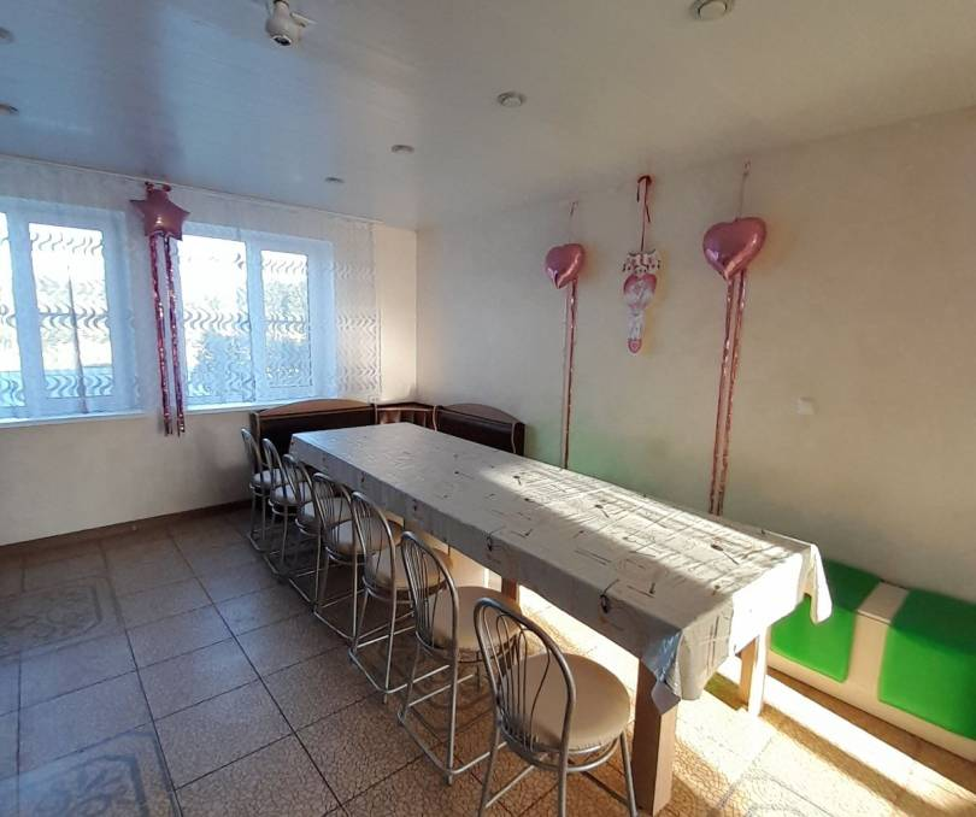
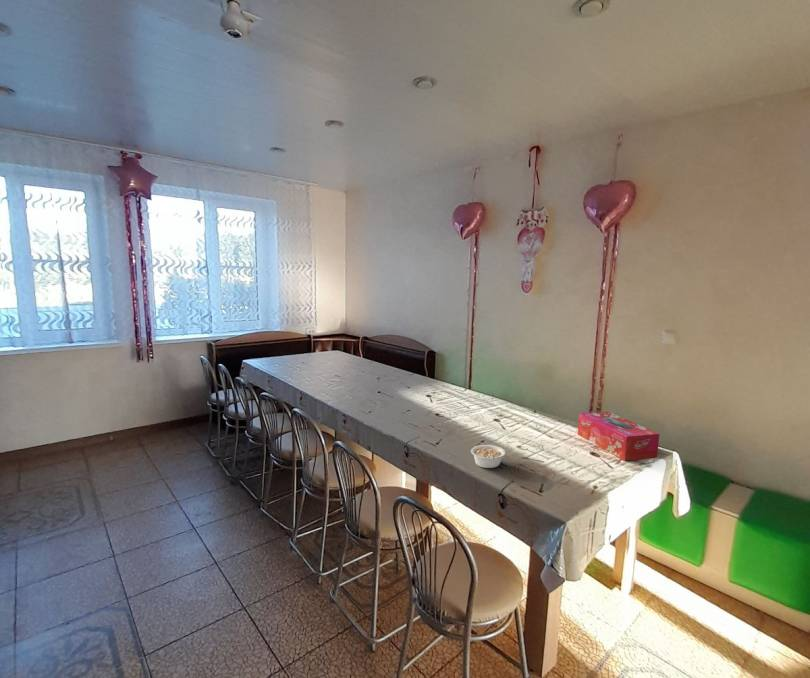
+ tissue box [577,411,660,462]
+ legume [470,444,513,469]
